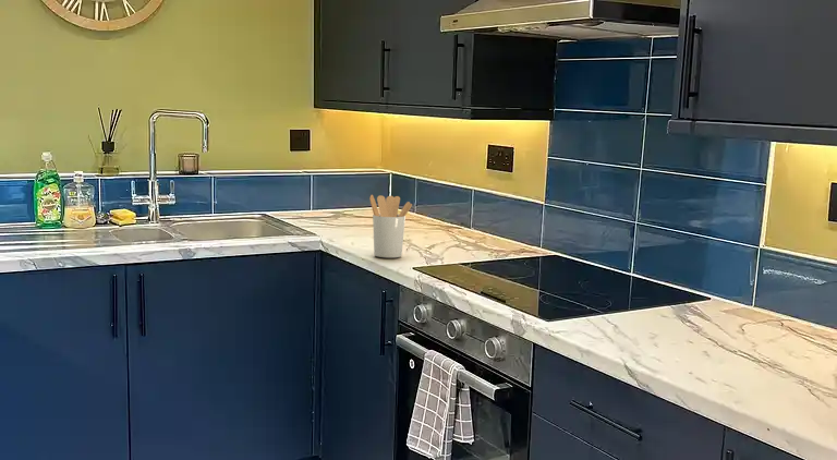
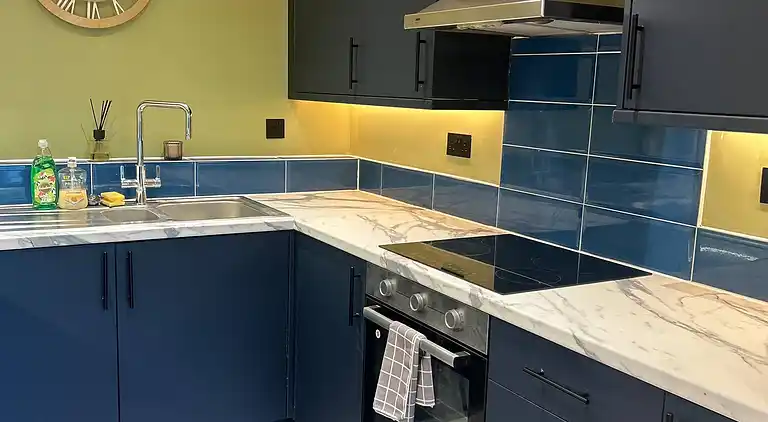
- utensil holder [368,194,413,258]
